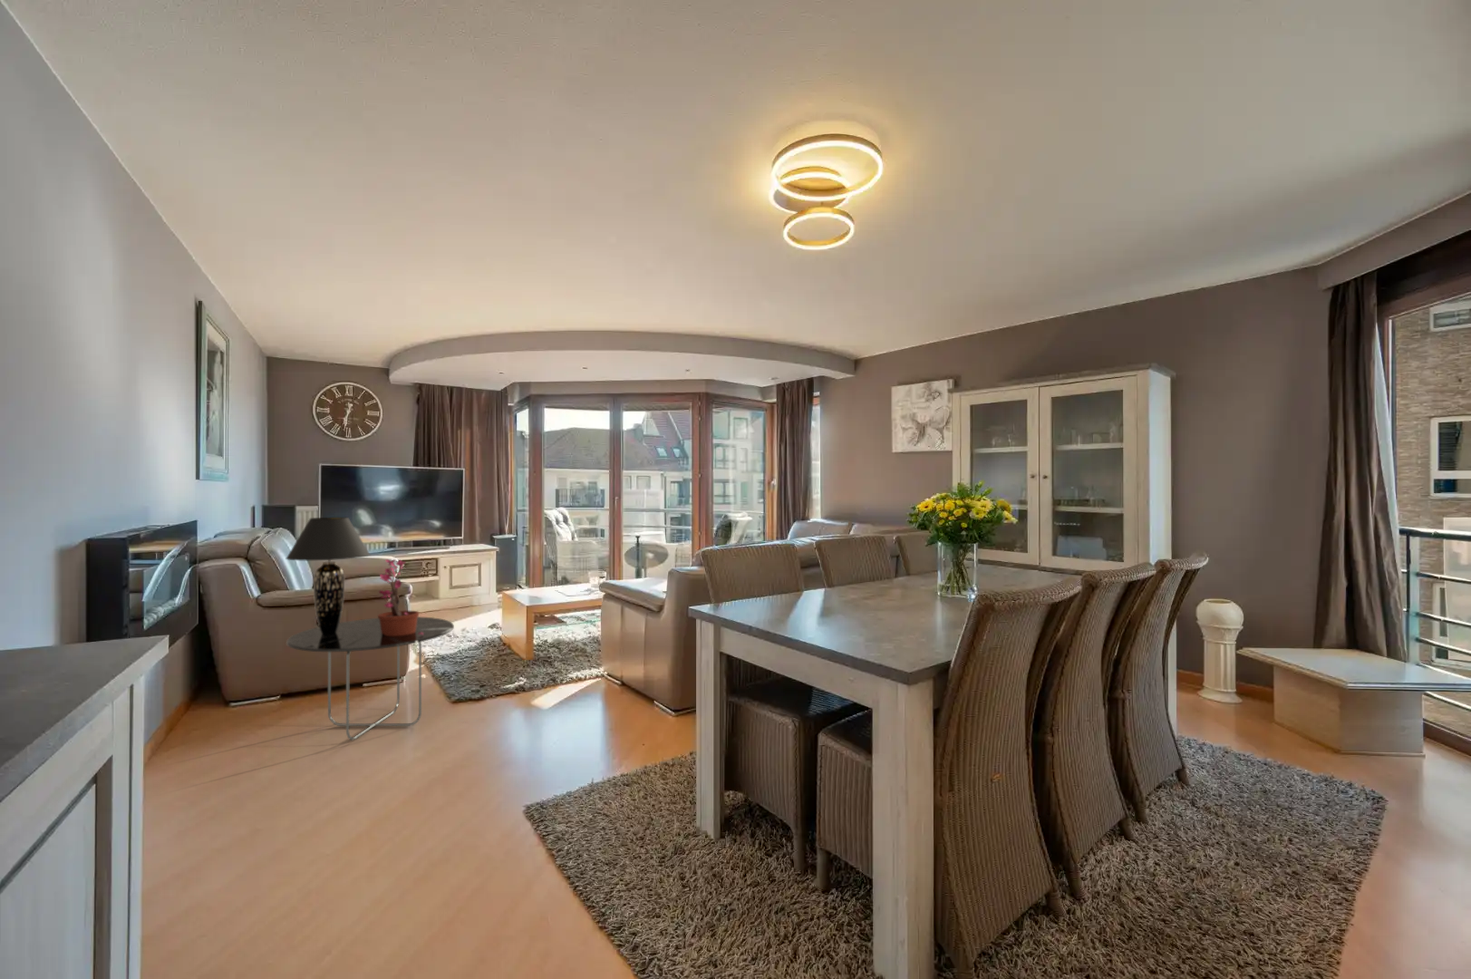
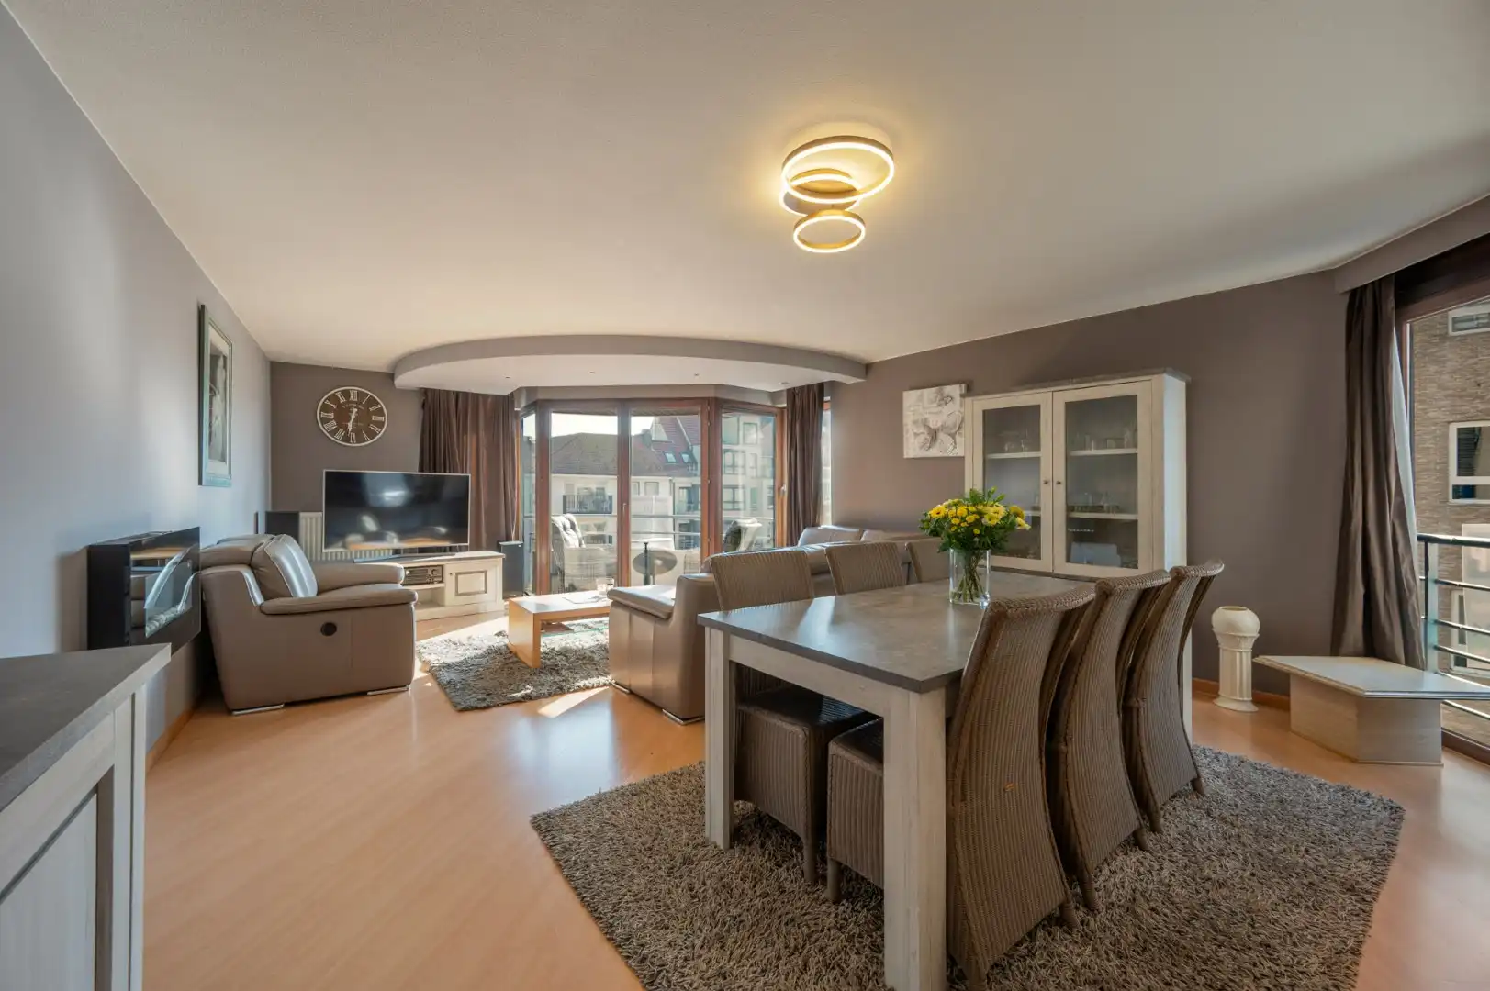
- table lamp [285,517,371,635]
- potted plant [377,558,424,636]
- side table [285,615,455,741]
